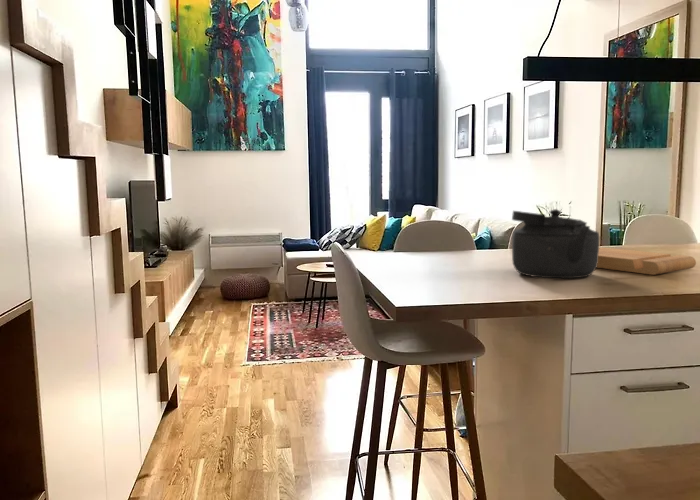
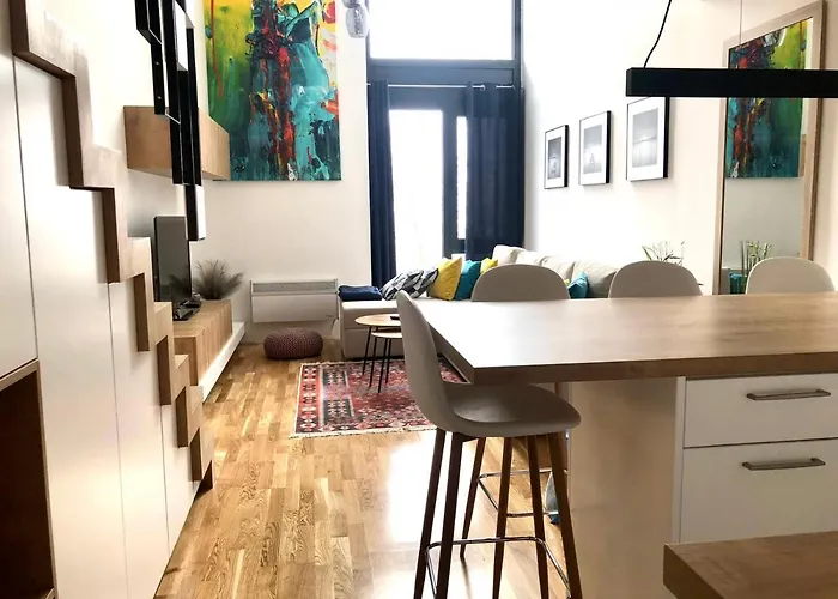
- kettle [511,208,600,279]
- cutting board [596,247,697,276]
